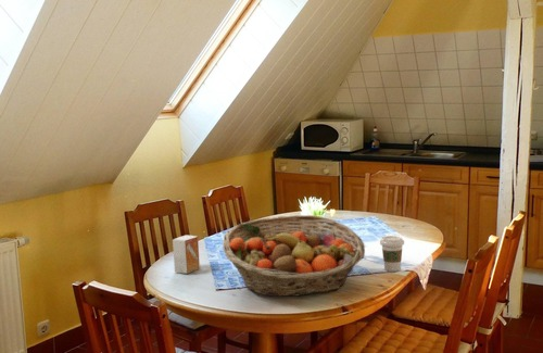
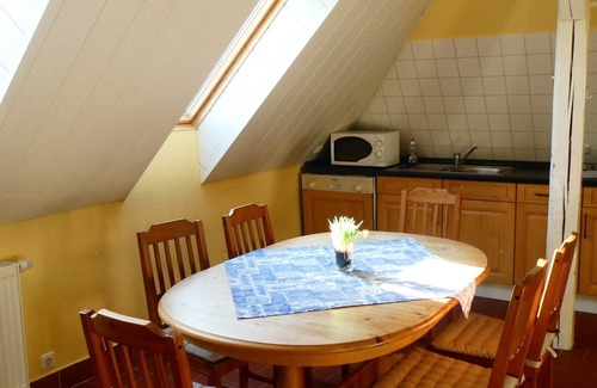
- coffee cup [379,235,405,273]
- fruit basket [222,214,366,298]
- small box [172,234,201,275]
